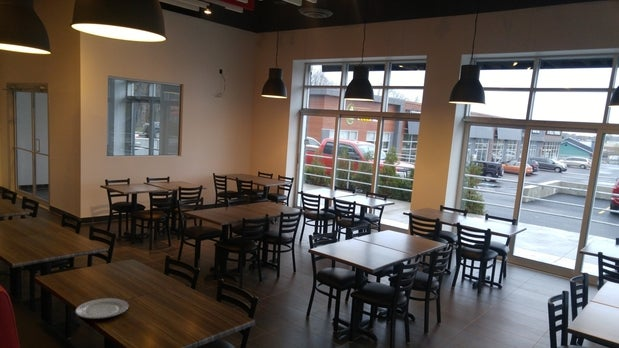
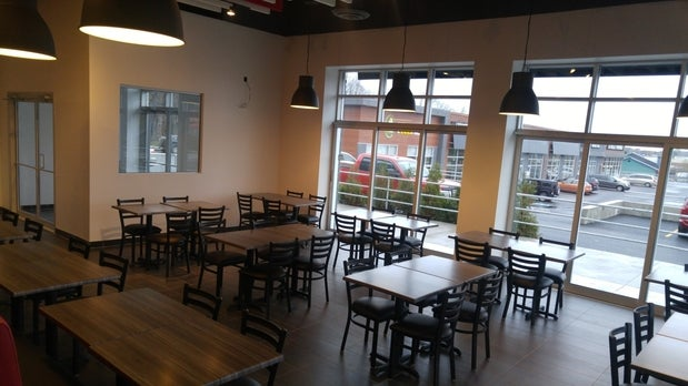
- chinaware [74,297,129,320]
